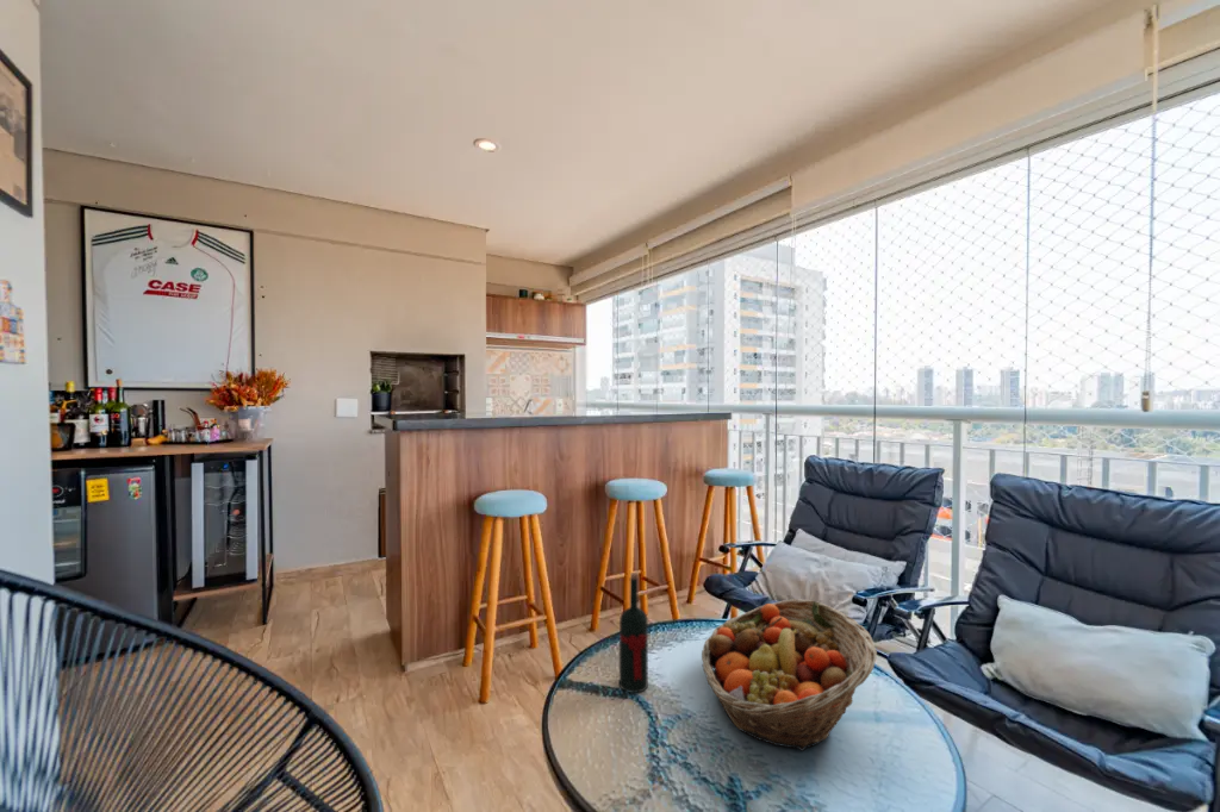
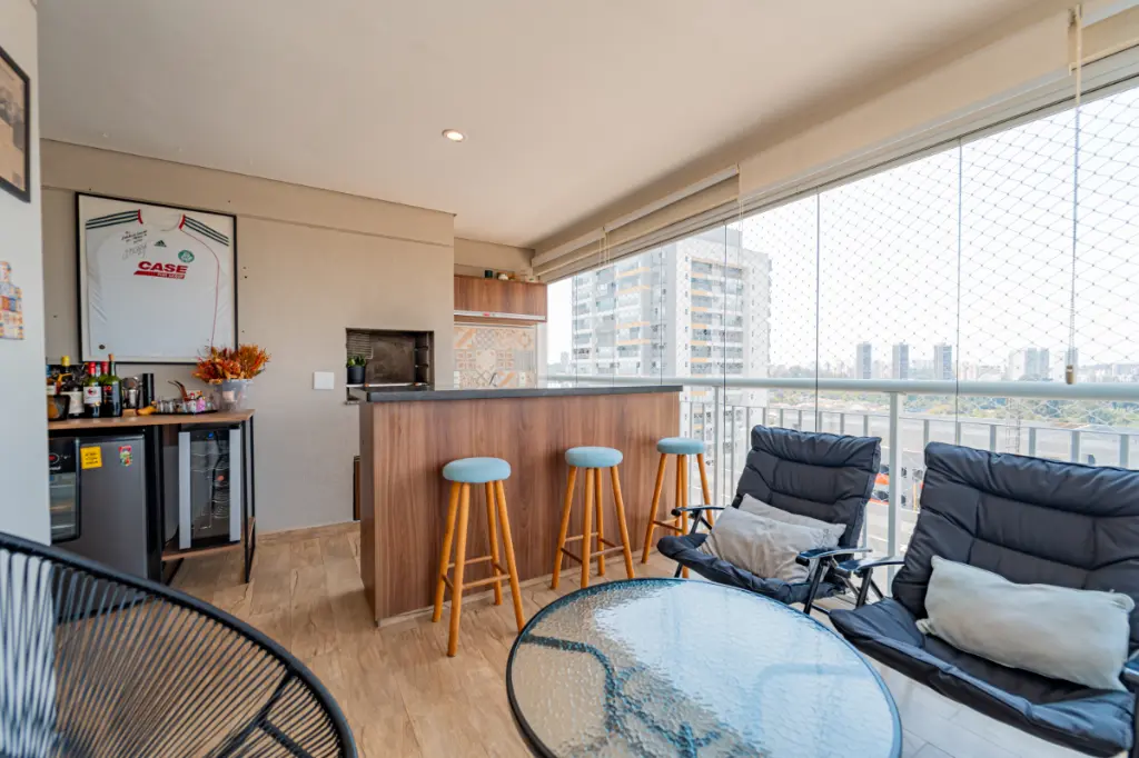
- fruit basket [701,598,878,752]
- wine bottle [618,571,649,694]
